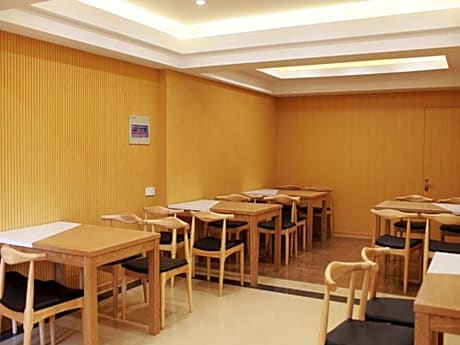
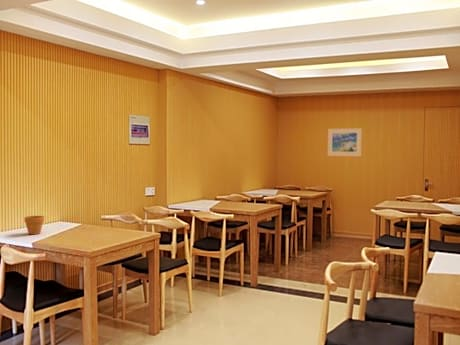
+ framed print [327,127,363,157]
+ flower pot [24,215,45,235]
